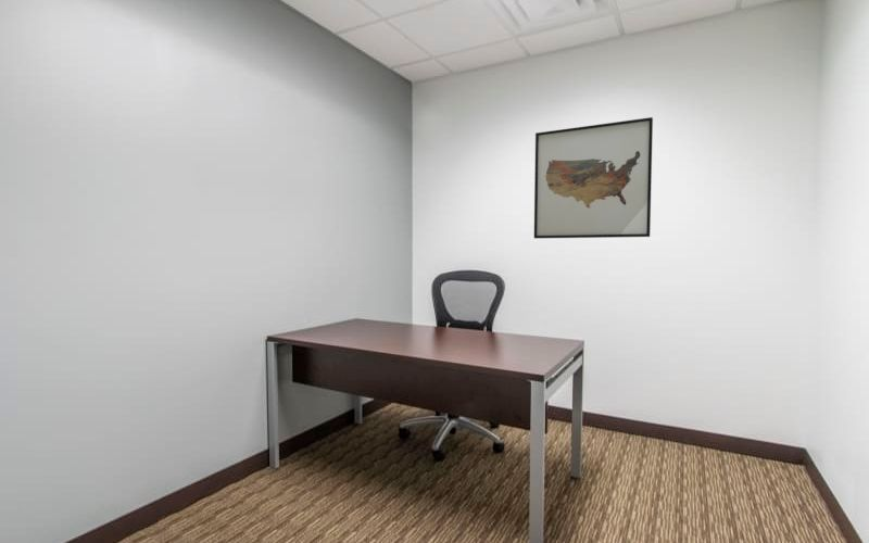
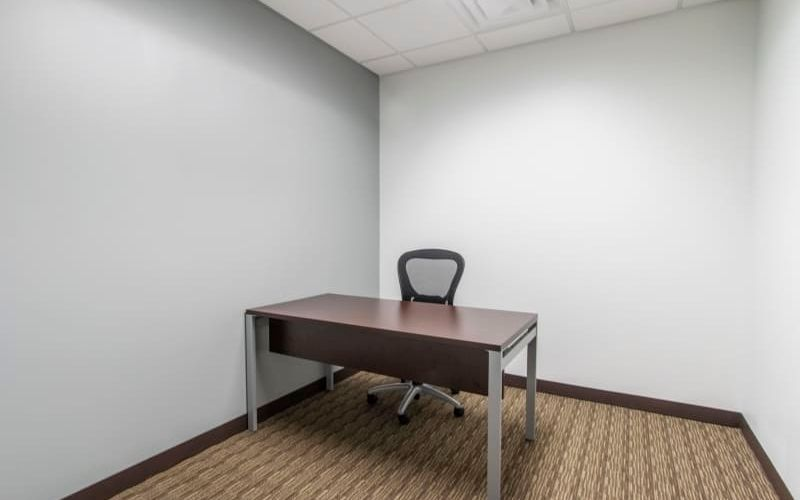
- wall art [533,116,654,240]
